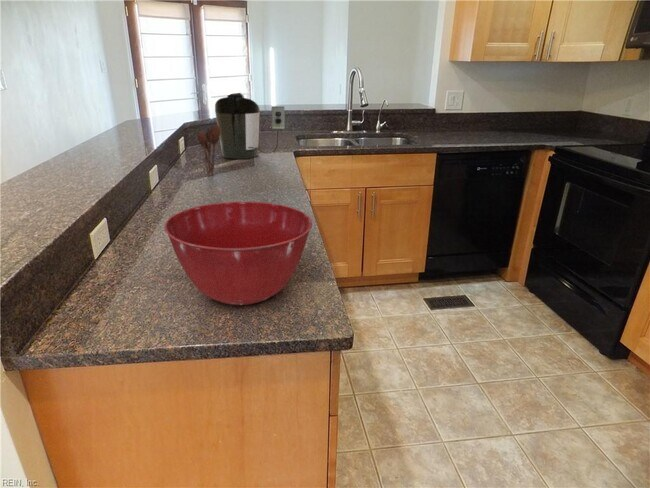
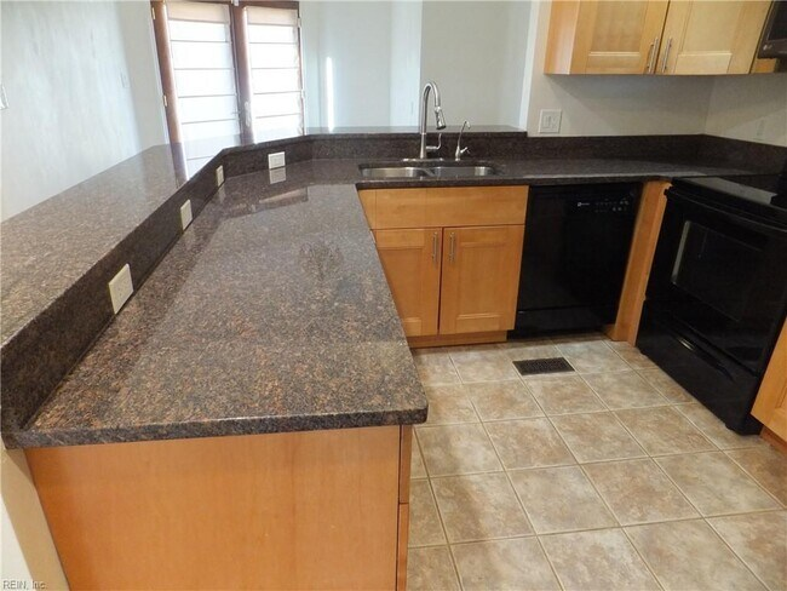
- mixing bowl [163,201,313,306]
- coffee maker [214,91,286,159]
- utensil holder [196,123,220,177]
